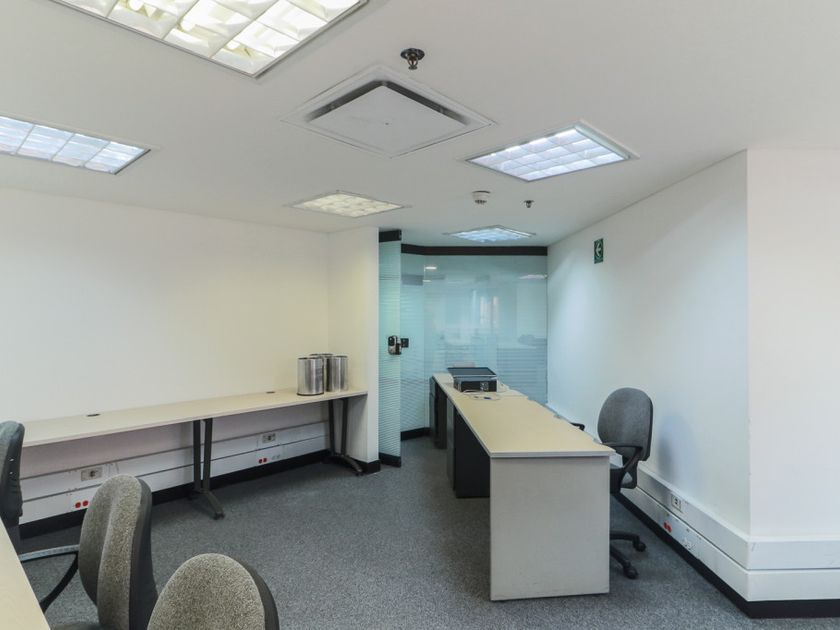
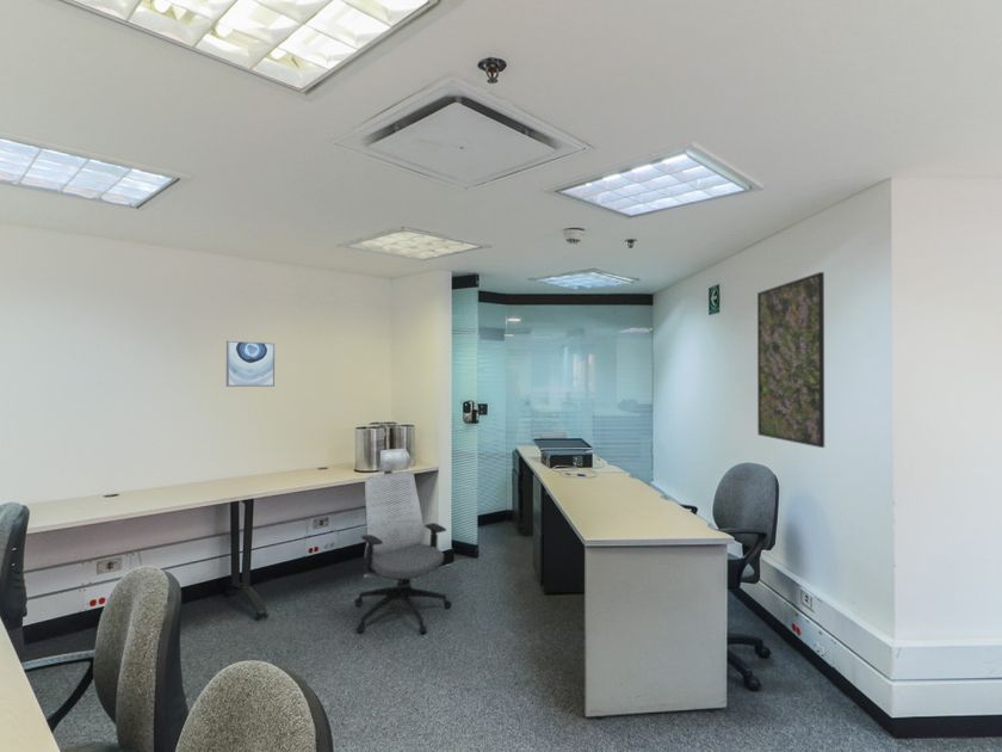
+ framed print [756,271,825,449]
+ office chair [353,448,453,635]
+ wall art [225,339,276,388]
